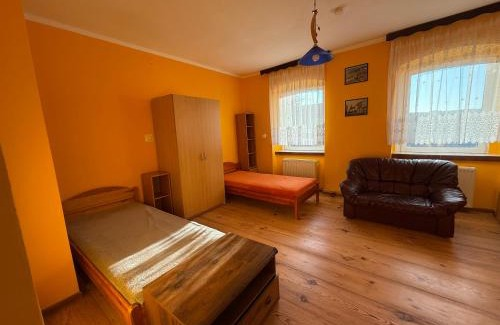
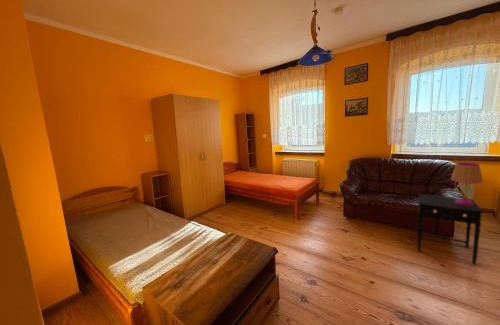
+ table lamp [450,162,484,206]
+ side table [416,193,484,265]
